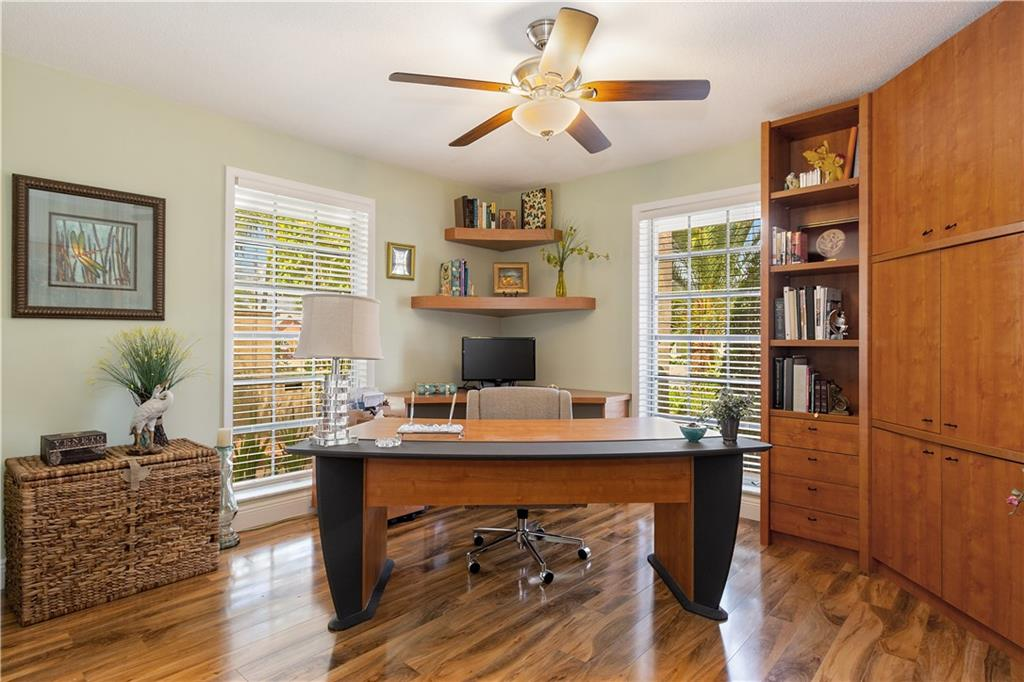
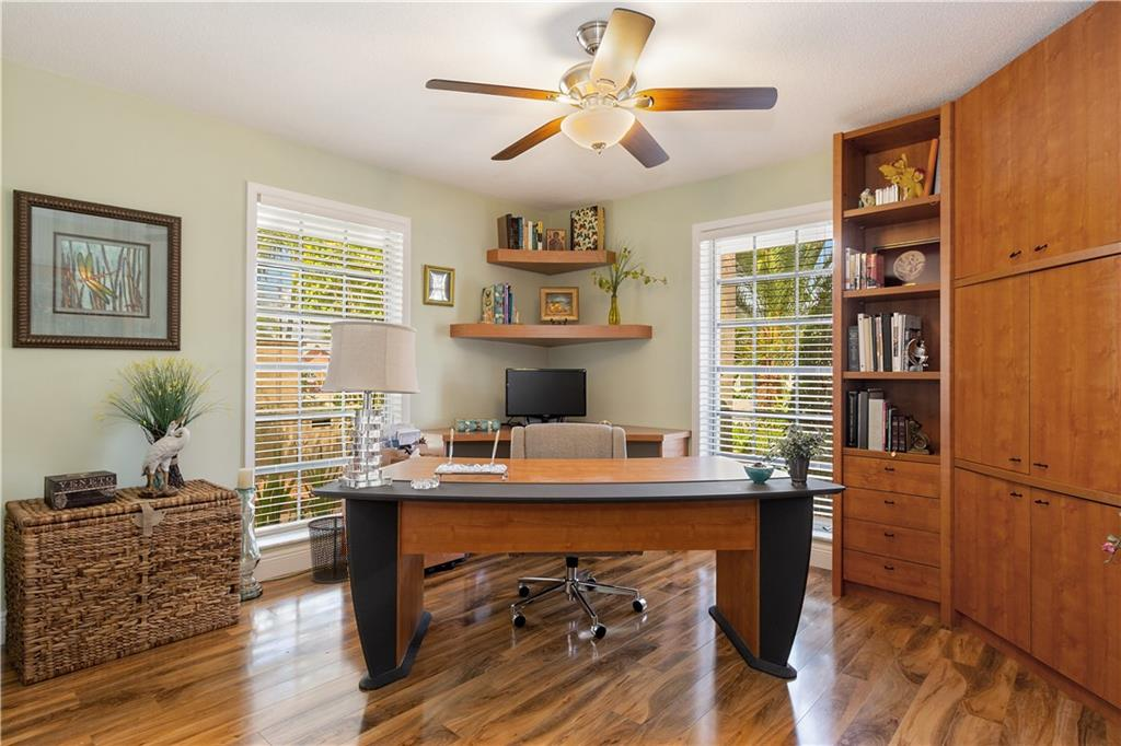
+ waste bin [307,515,349,584]
